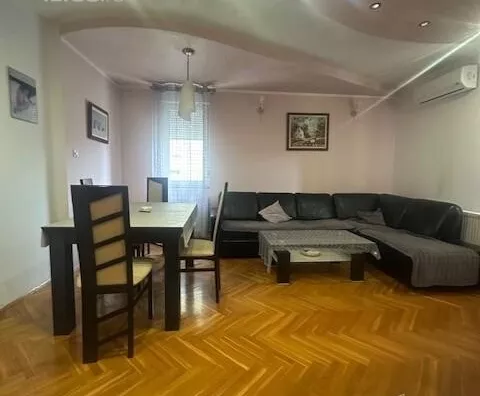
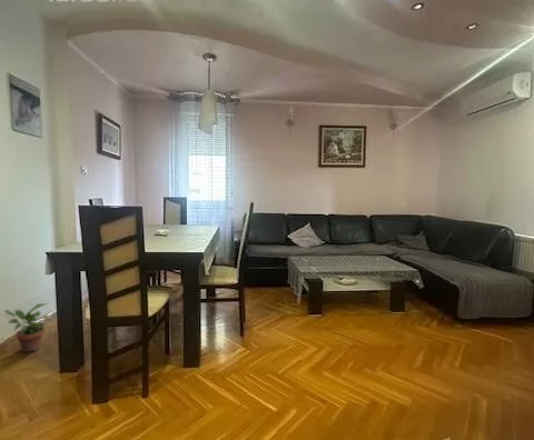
+ potted plant [2,302,52,353]
